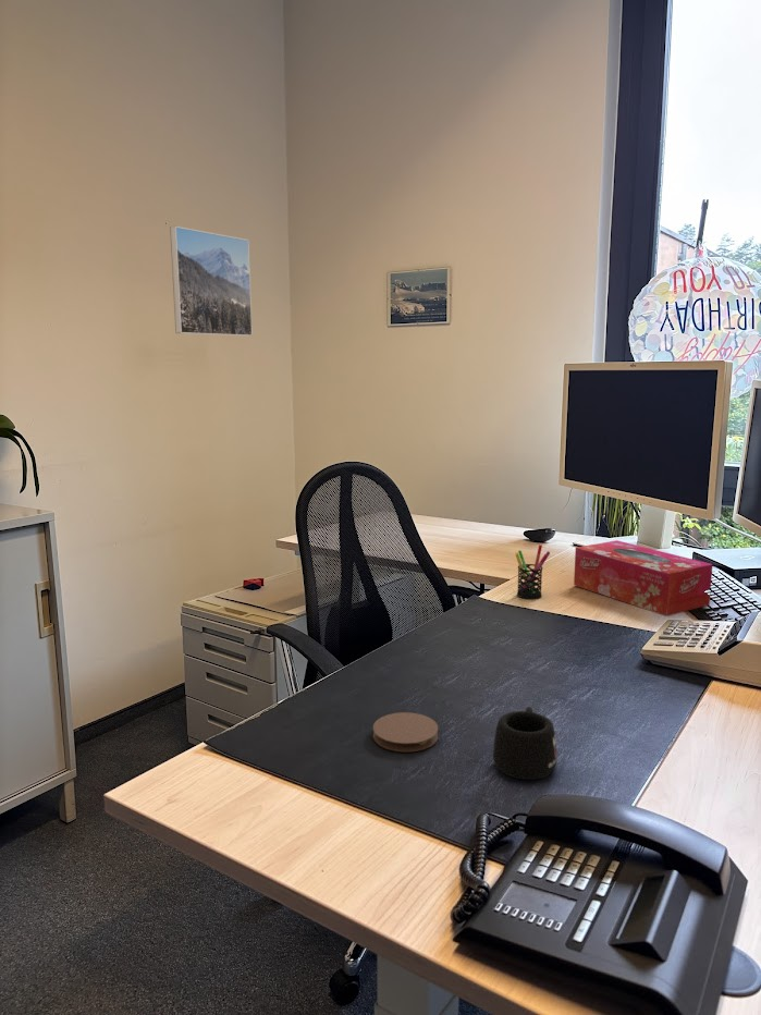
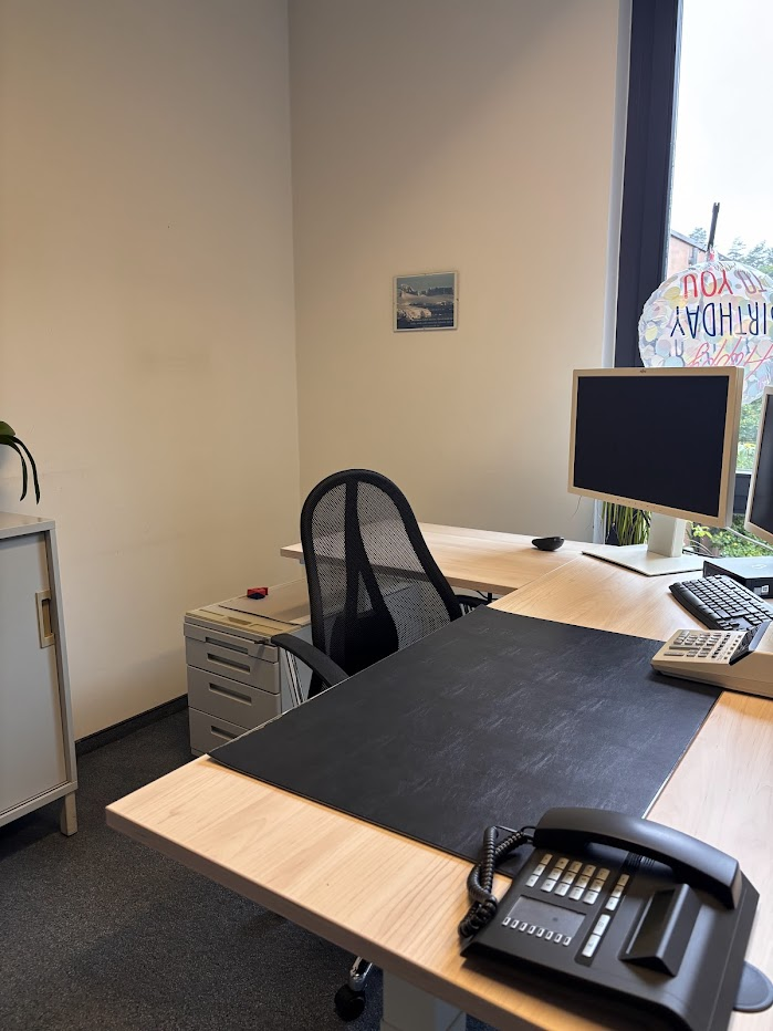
- pen holder [514,543,551,600]
- mug [492,706,557,781]
- tissue box [573,539,713,616]
- coaster [372,711,439,753]
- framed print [169,225,254,338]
